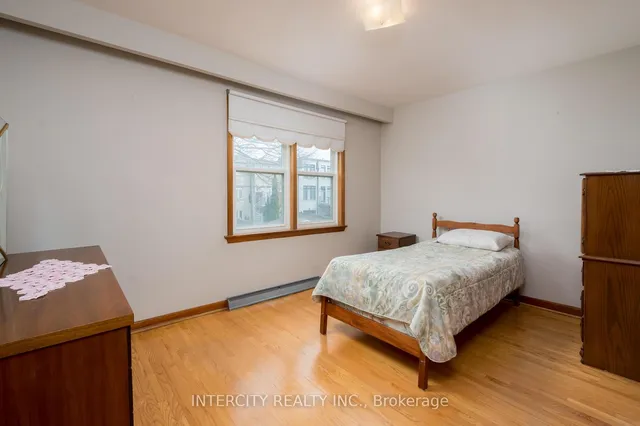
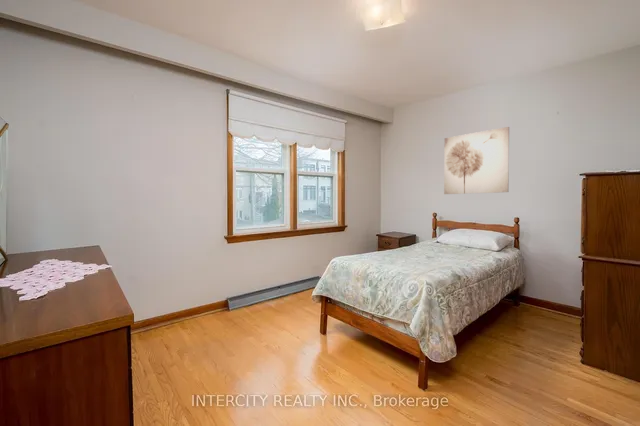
+ wall art [443,126,510,195]
